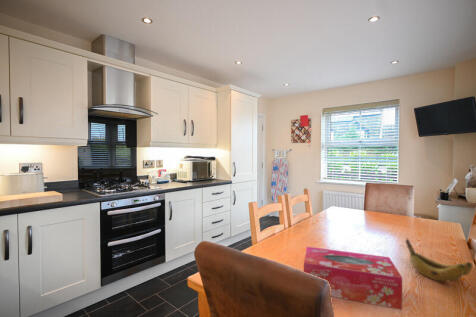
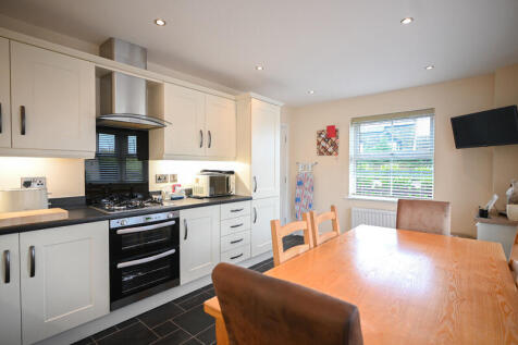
- tissue box [303,246,403,311]
- banana [404,238,473,283]
